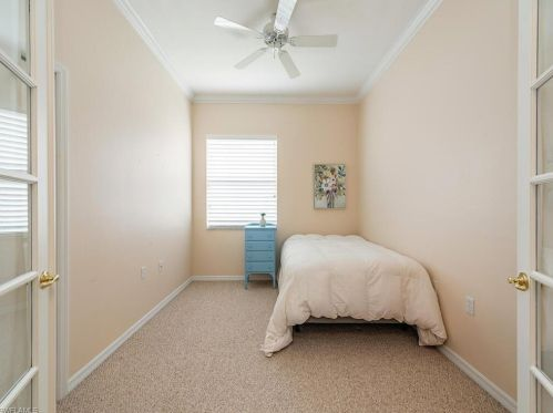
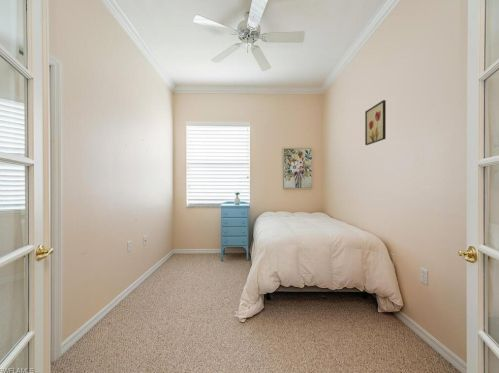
+ wall art [364,99,387,146]
